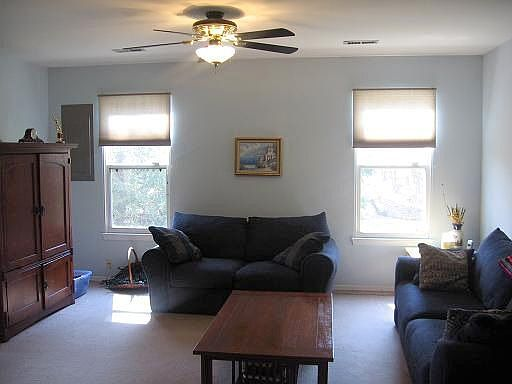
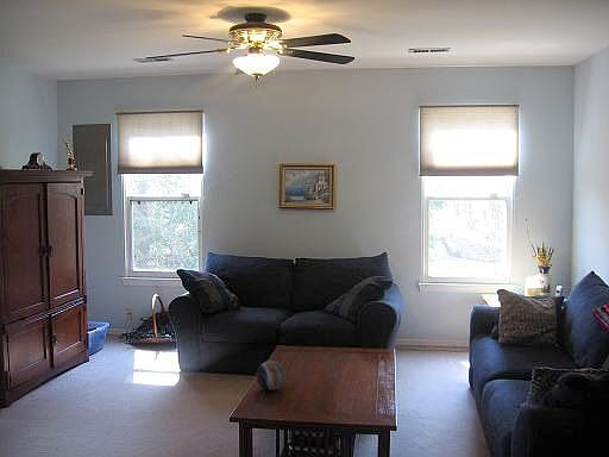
+ decorative orb [255,359,285,392]
